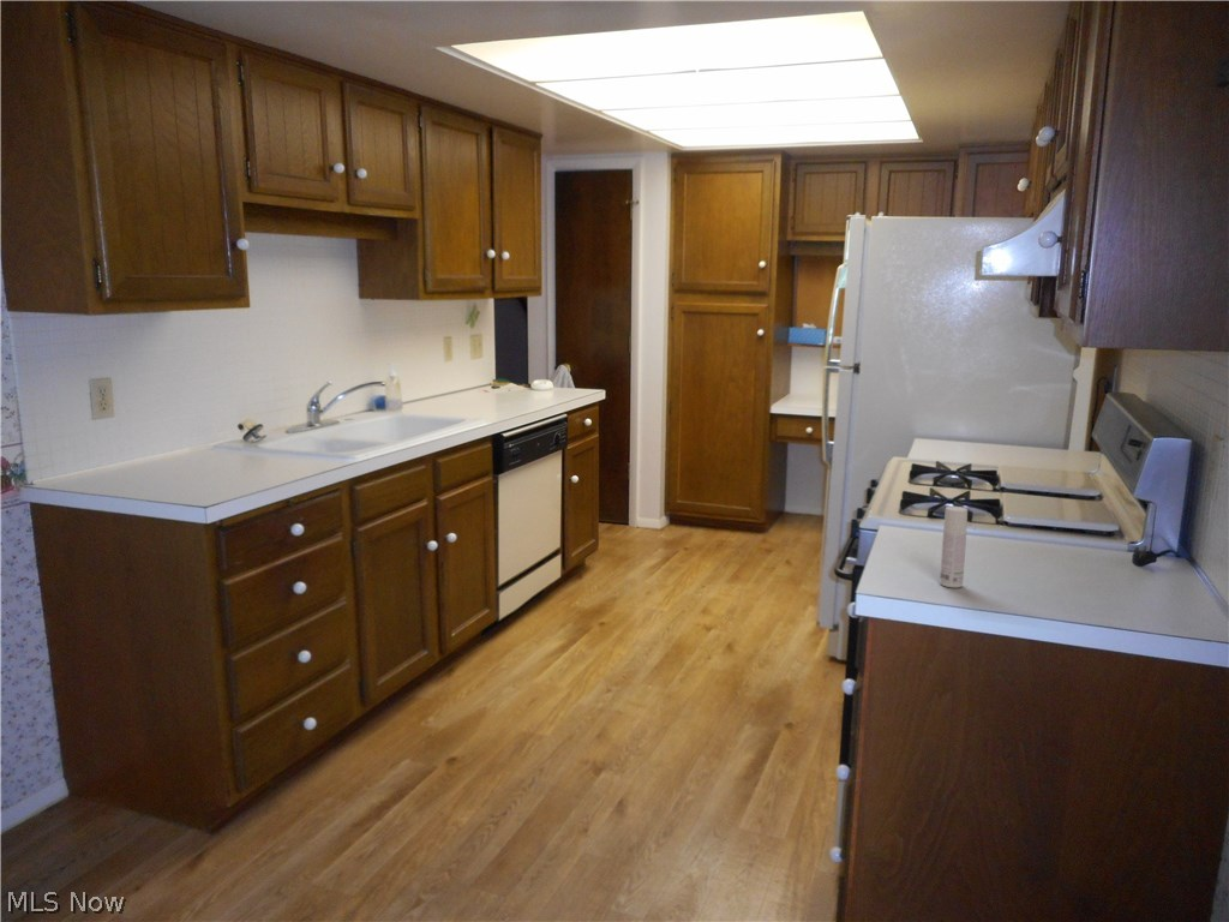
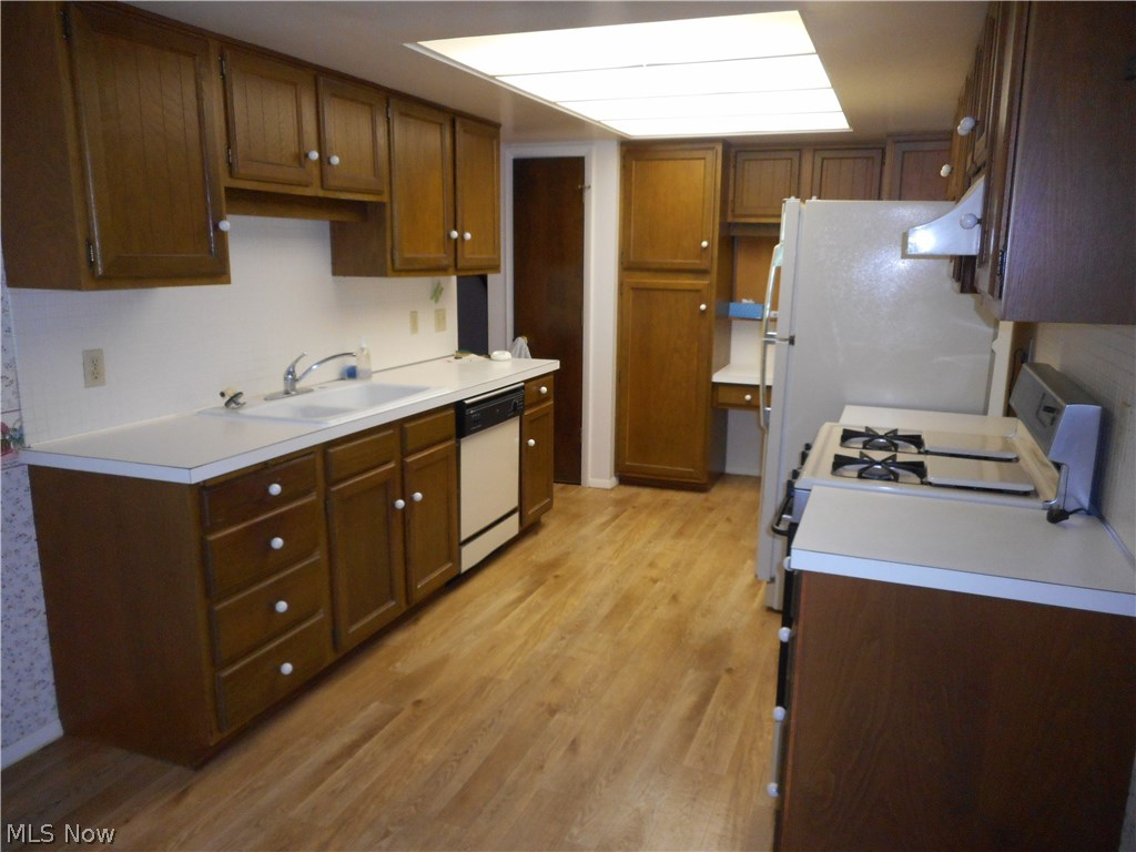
- bottle [939,505,969,588]
